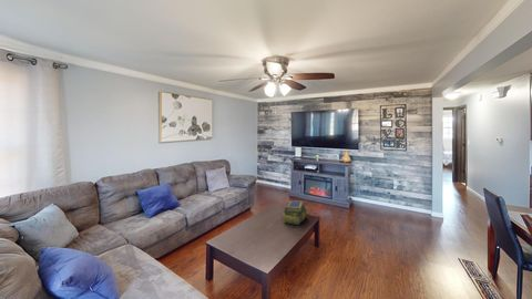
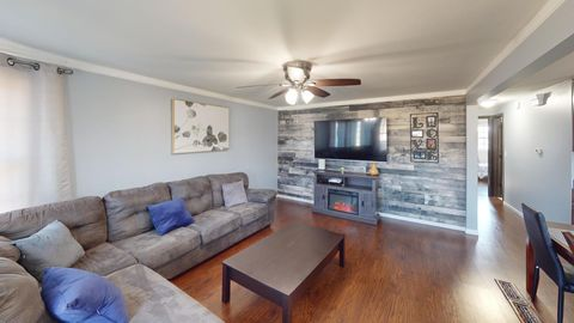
- stack of books [282,199,308,226]
